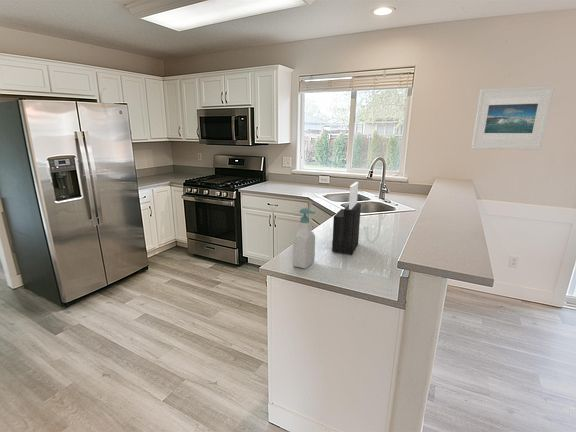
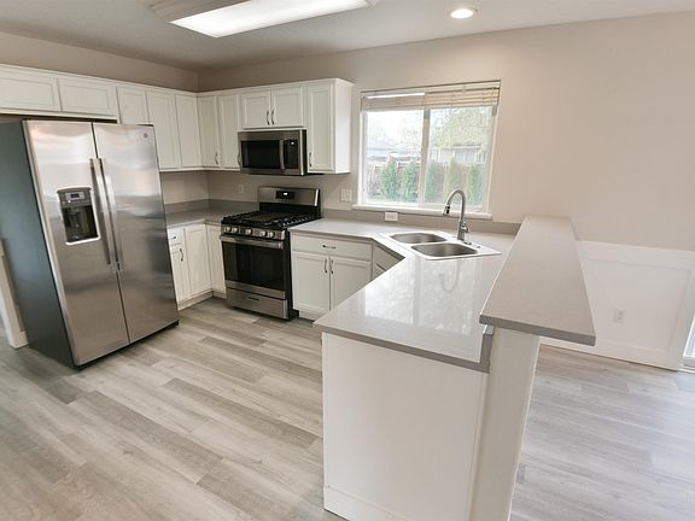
- soap bottle [292,207,316,270]
- knife block [331,181,362,256]
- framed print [471,85,555,151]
